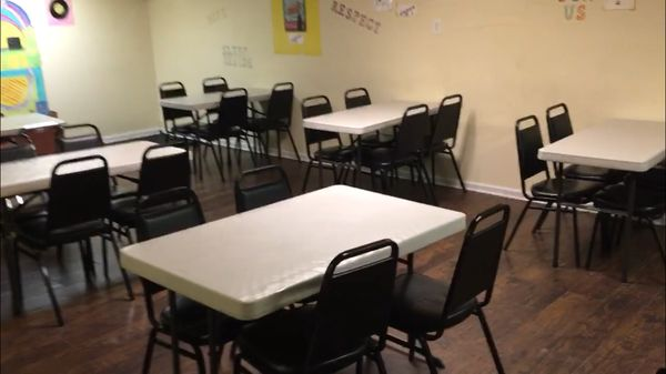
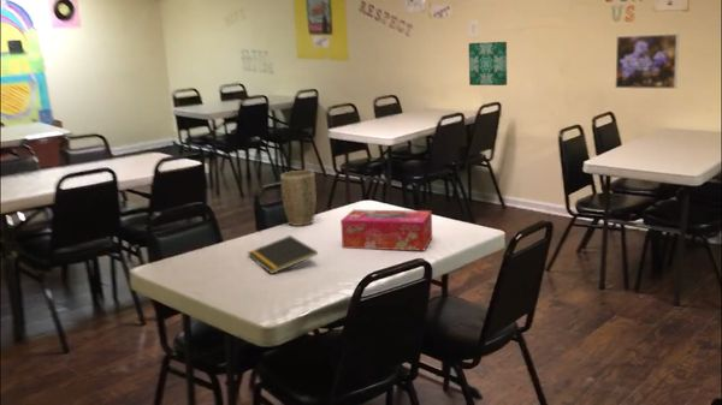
+ tissue box [339,209,433,251]
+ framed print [614,32,680,90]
+ notepad [247,234,319,275]
+ plant pot [279,169,318,227]
+ wall art [468,41,508,87]
